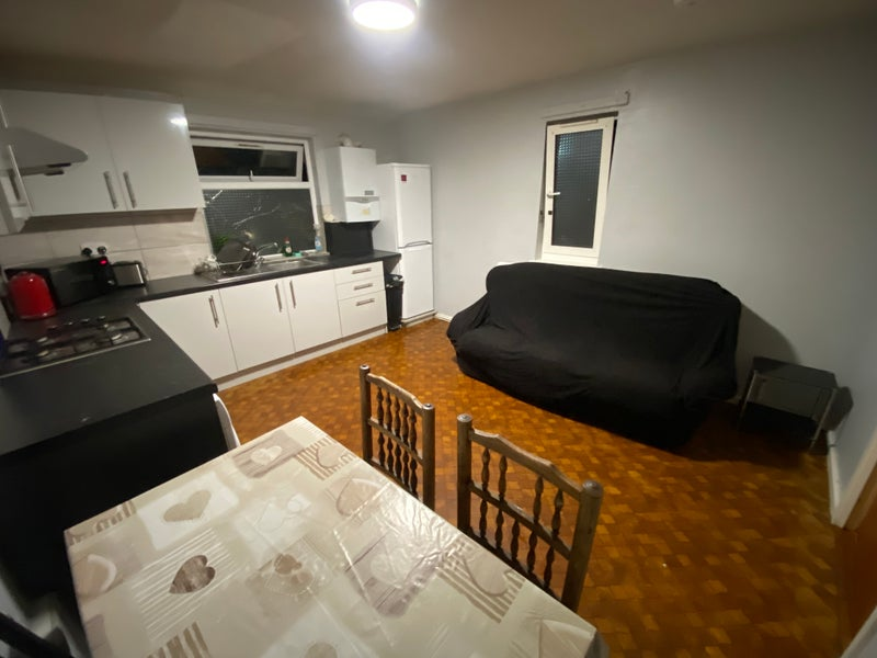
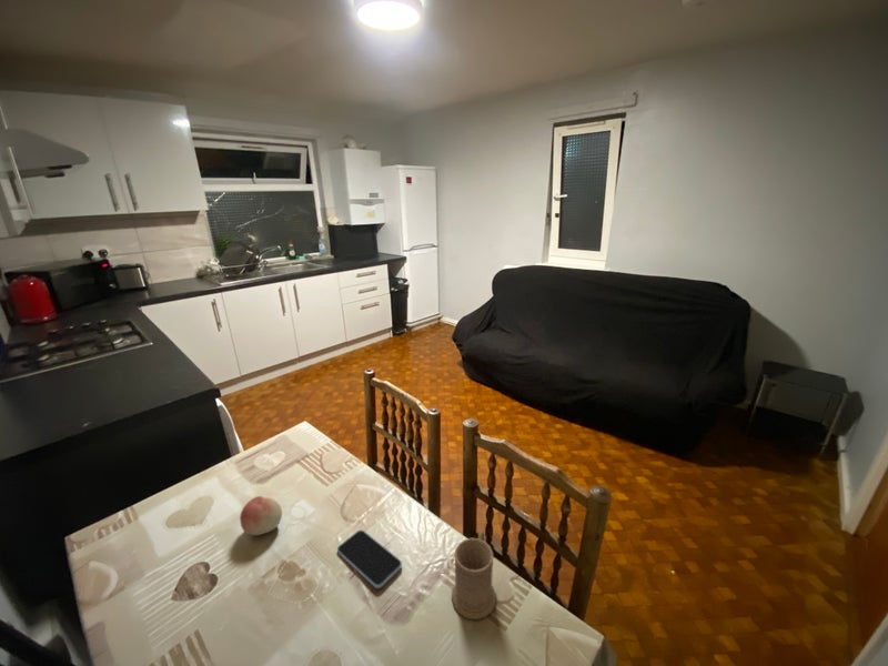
+ mug [451,531,497,620]
+ fruit [239,495,283,536]
+ smartphone [336,529,403,589]
